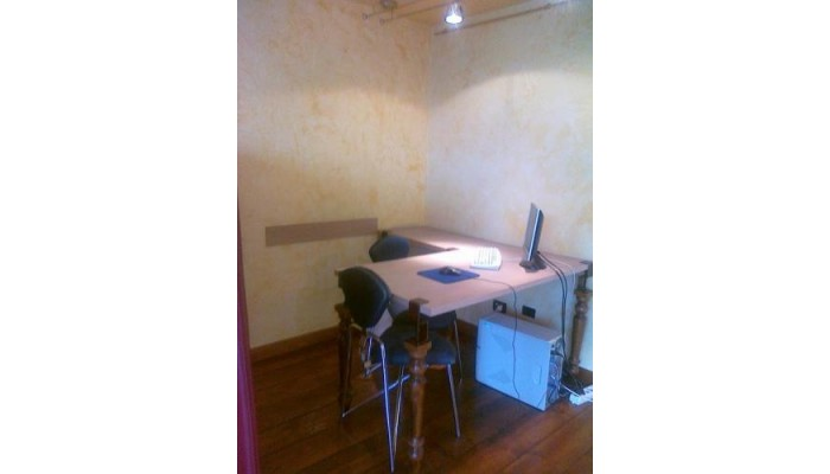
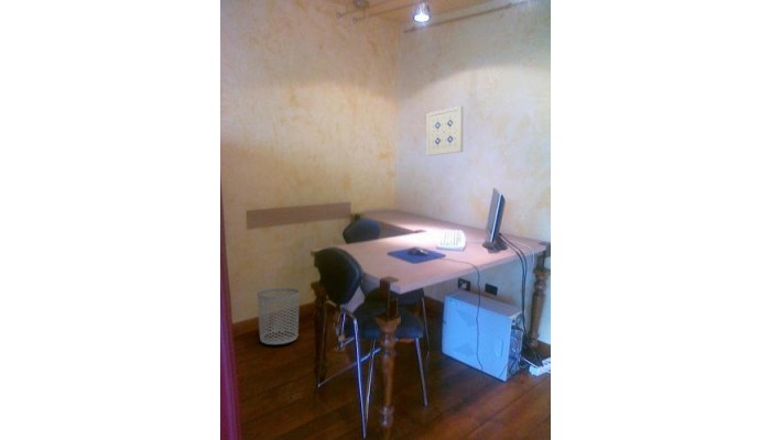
+ wall art [426,106,464,156]
+ waste bin [257,287,301,345]
